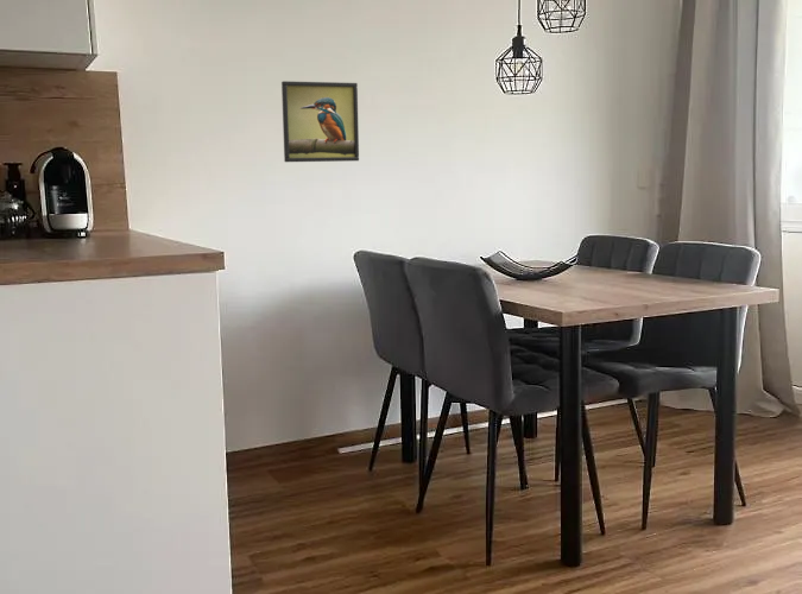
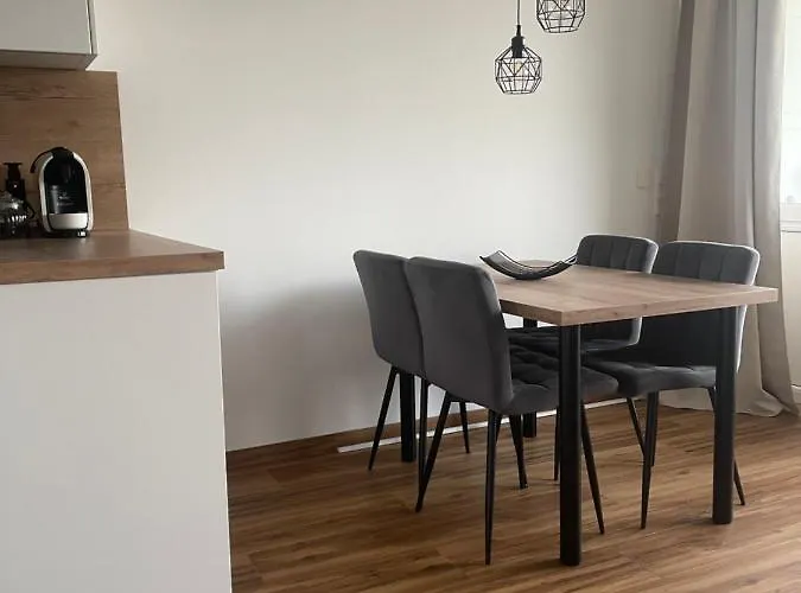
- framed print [280,80,360,163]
